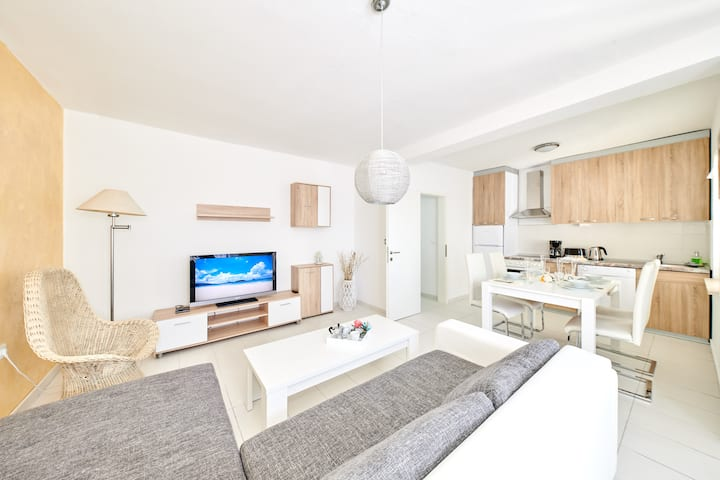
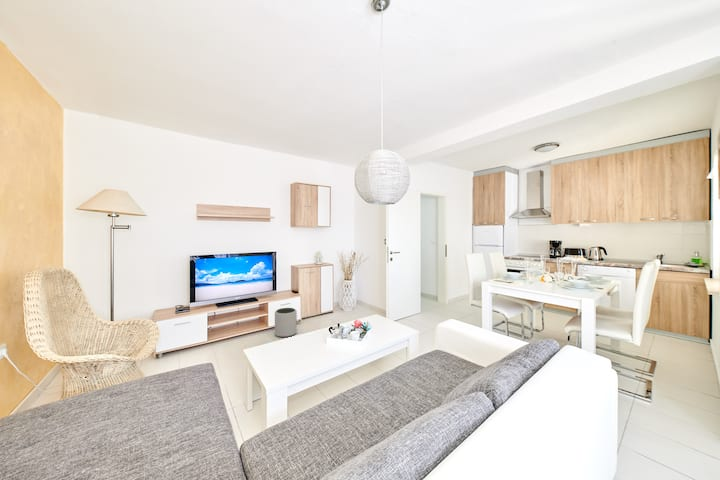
+ plant pot [274,307,298,338]
